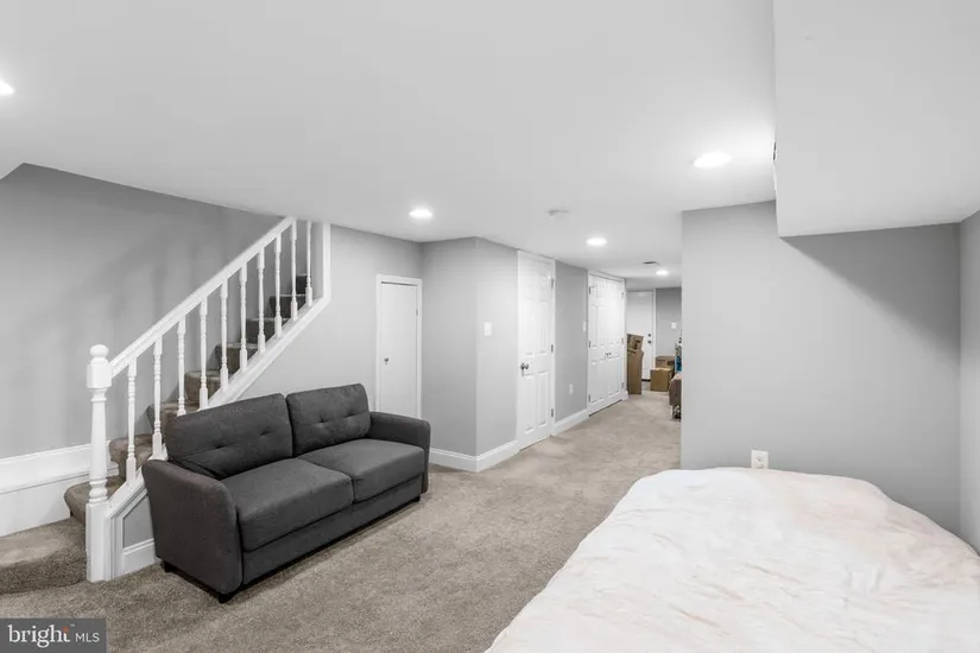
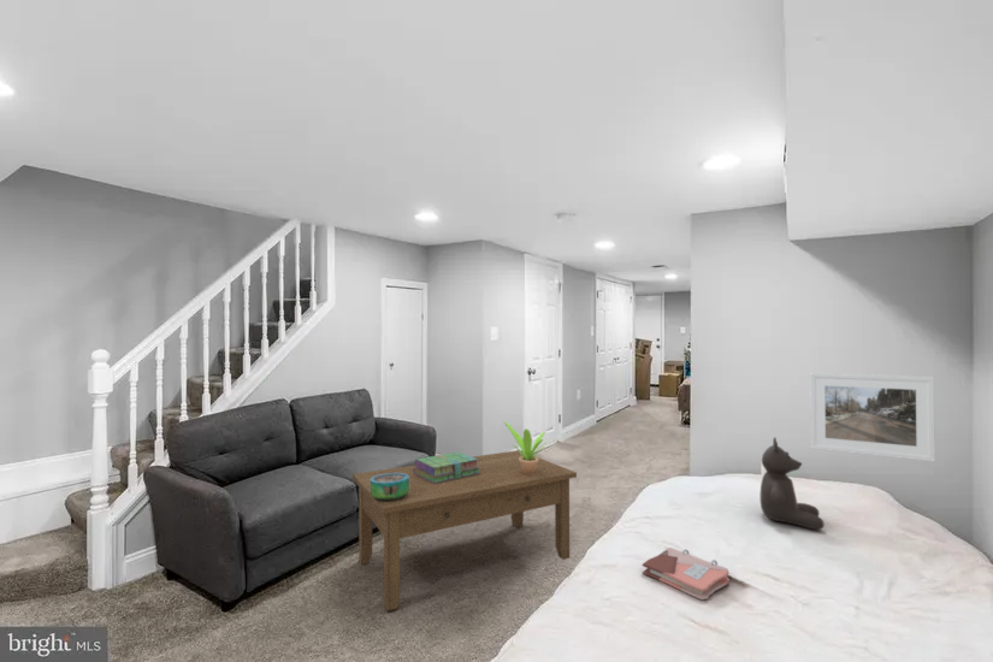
+ decorative bowl [371,473,409,501]
+ coffee table [351,449,578,613]
+ teddy bear [759,436,826,531]
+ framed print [809,372,936,462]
+ potted plant [502,420,549,474]
+ phonebook [640,546,731,602]
+ stack of books [413,451,480,483]
